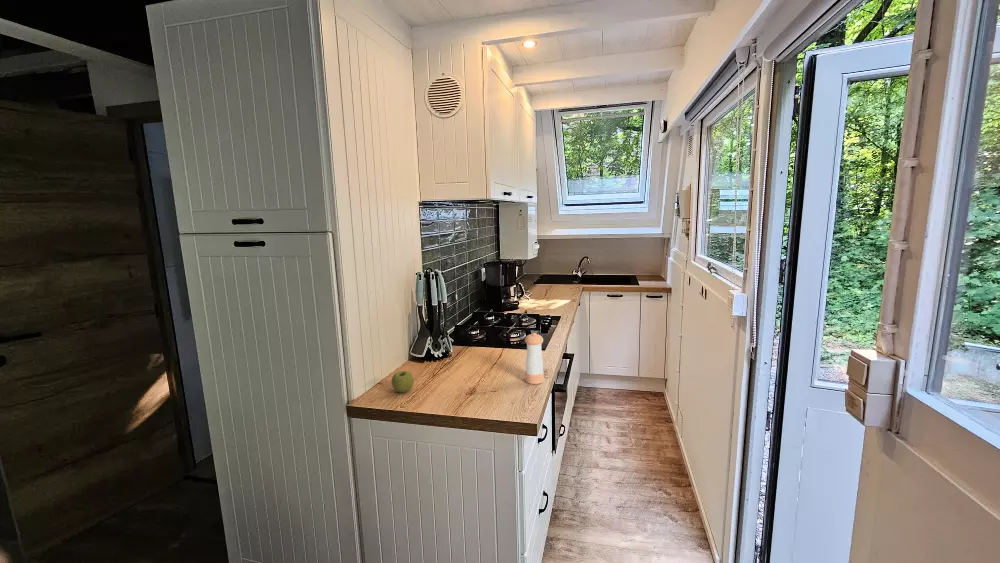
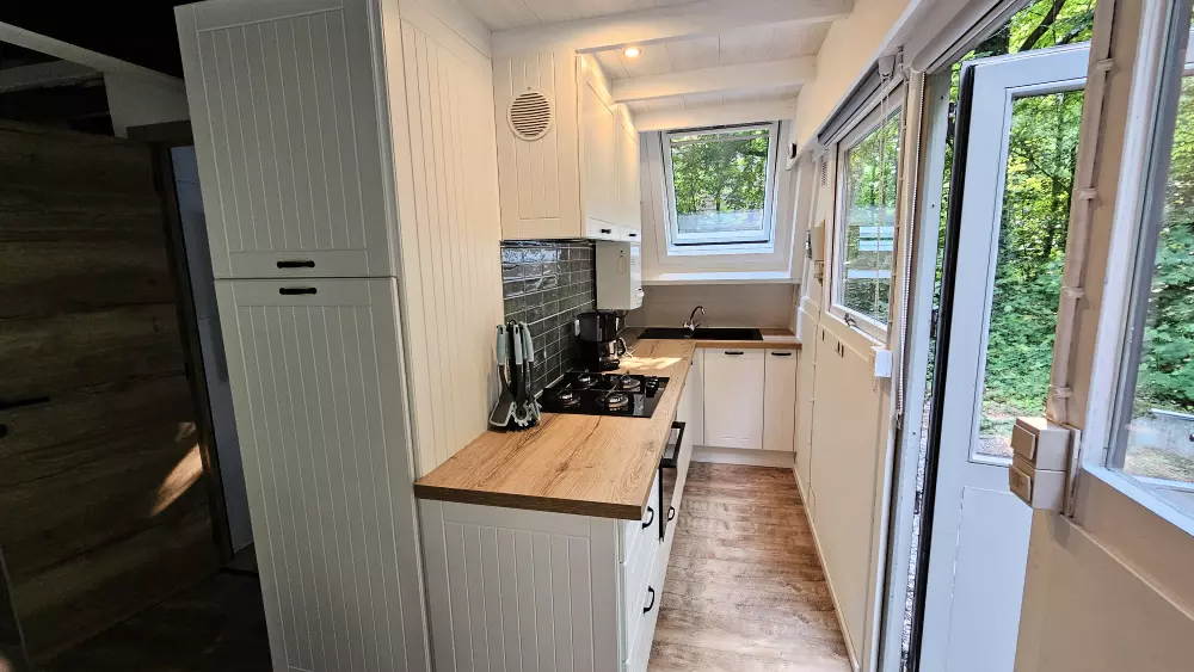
- pepper shaker [524,332,545,385]
- apple [391,370,415,393]
